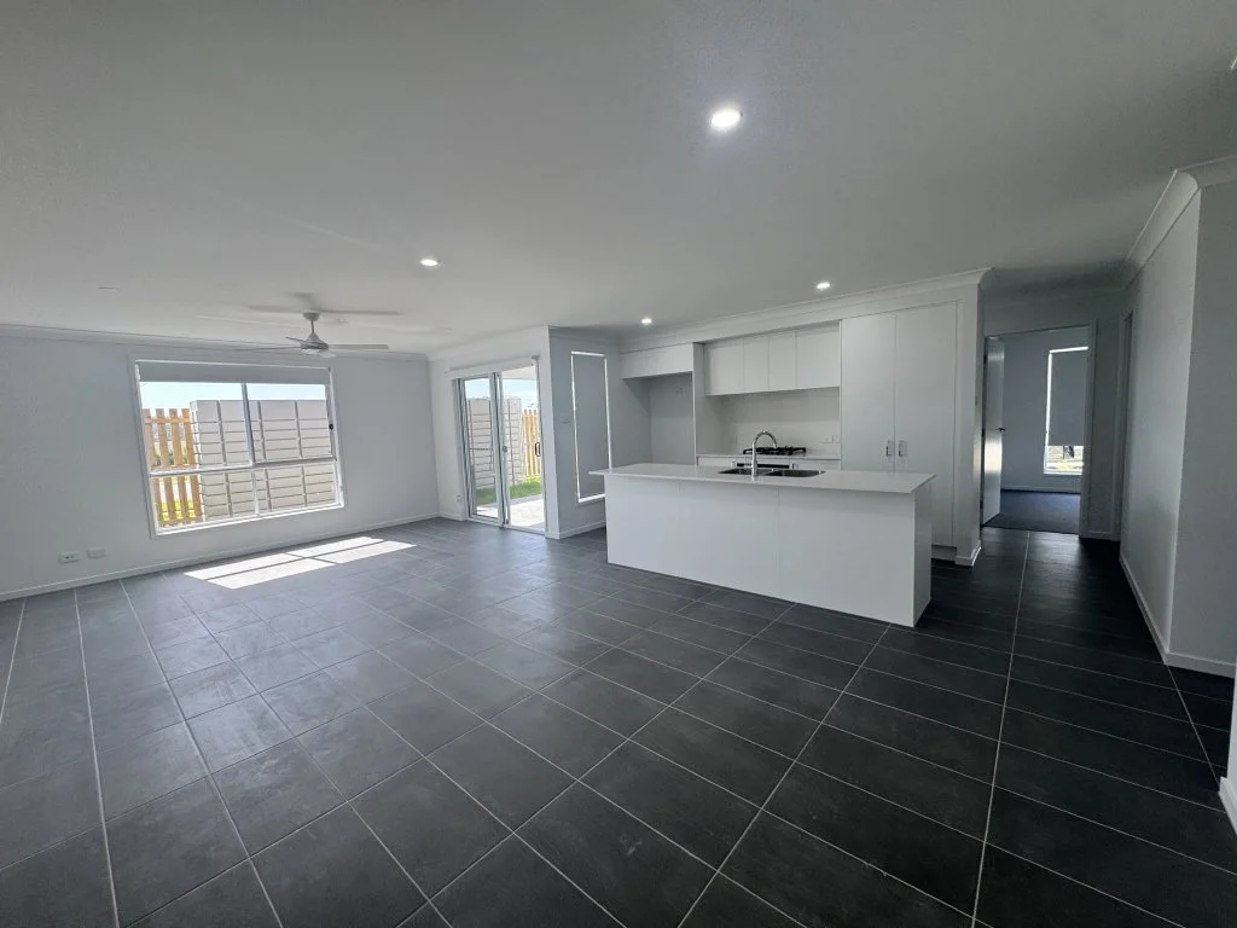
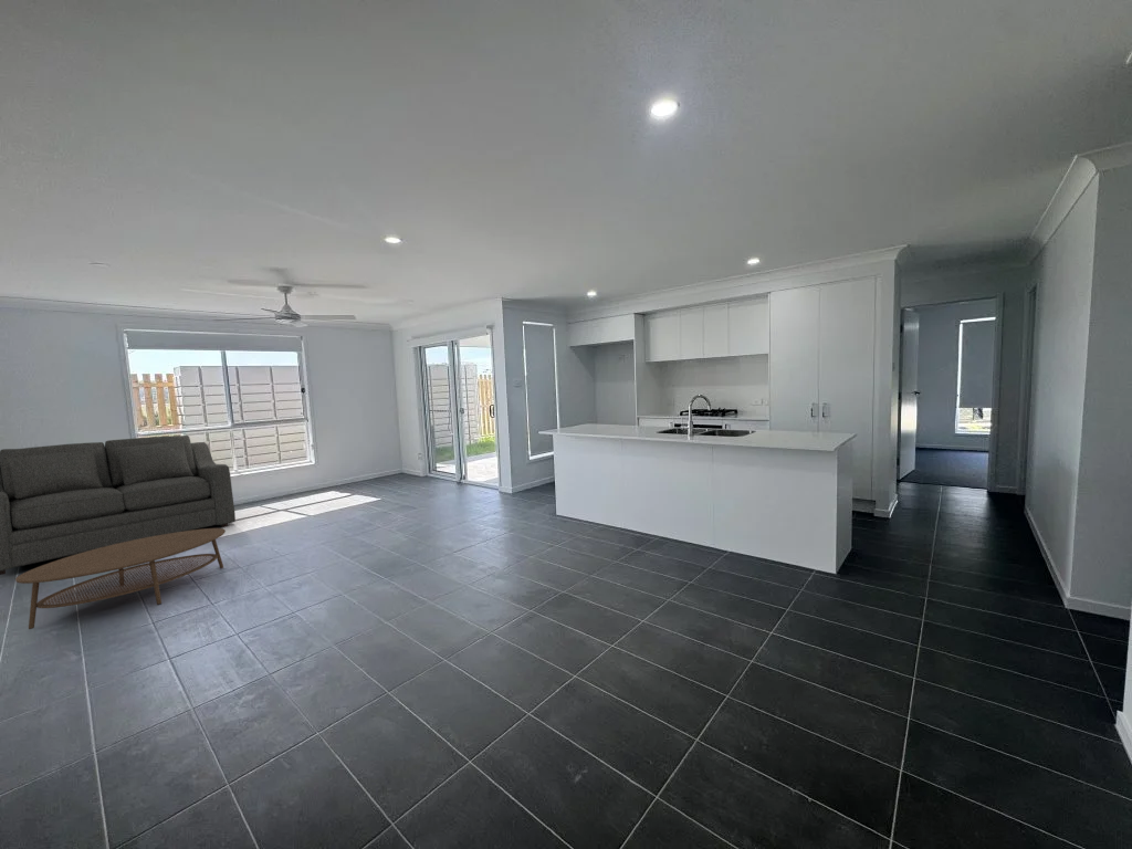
+ sofa [0,434,237,576]
+ coffee table [14,527,227,630]
